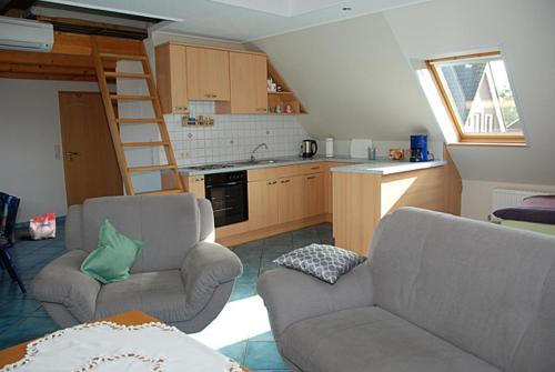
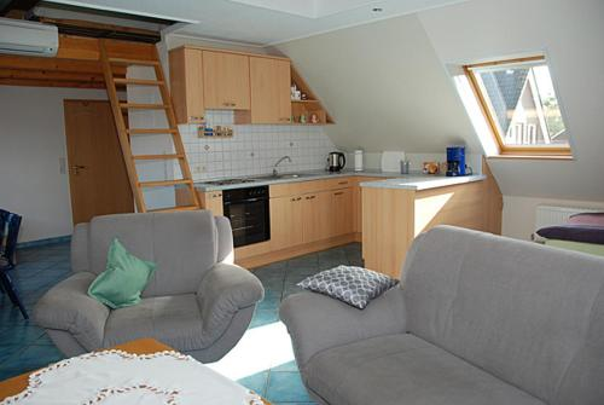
- bag [28,211,58,241]
